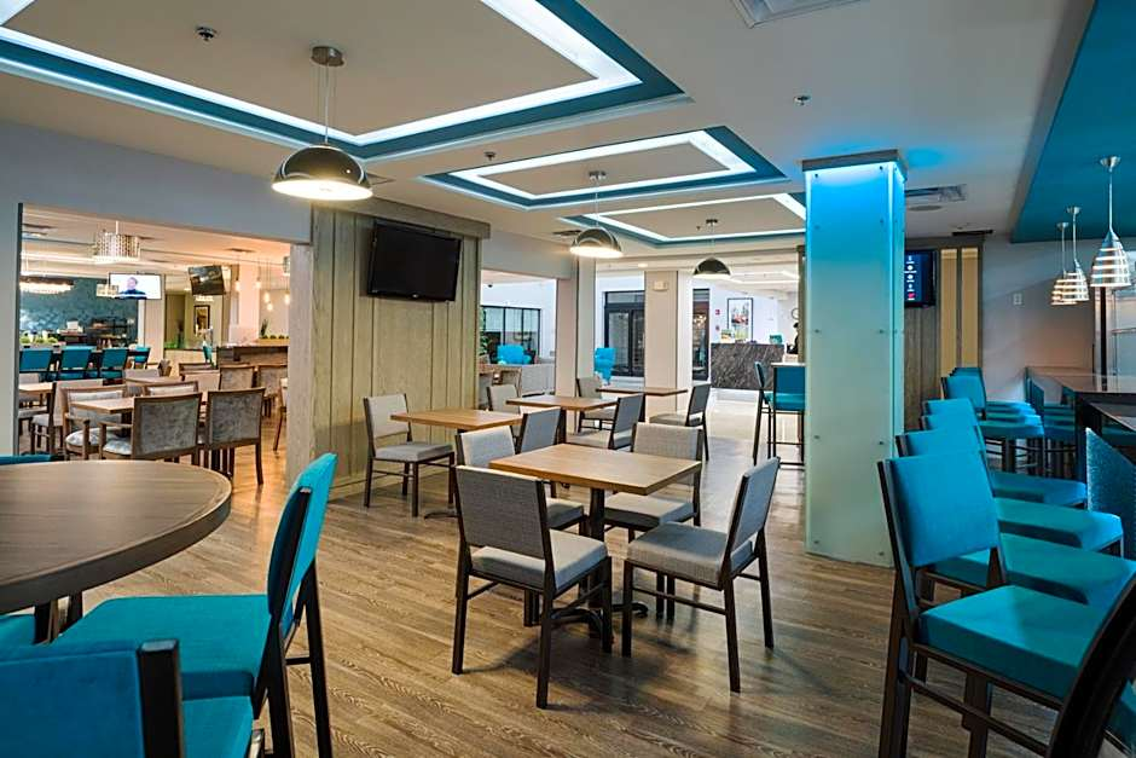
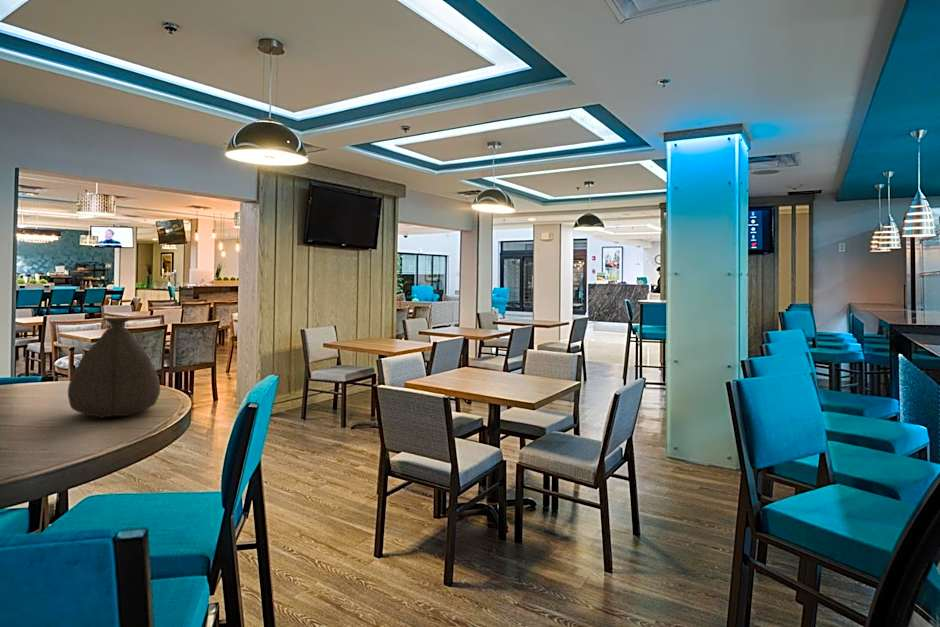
+ bag [67,317,161,419]
